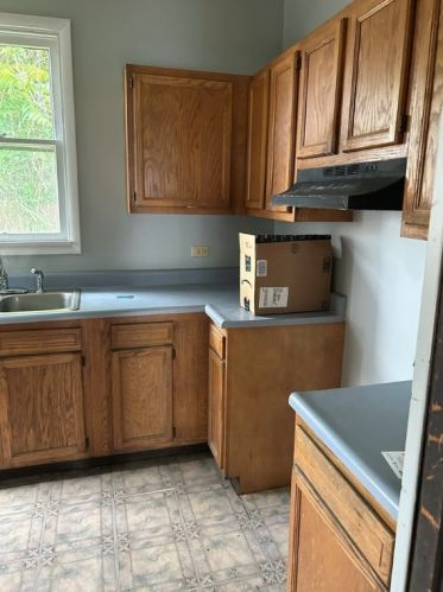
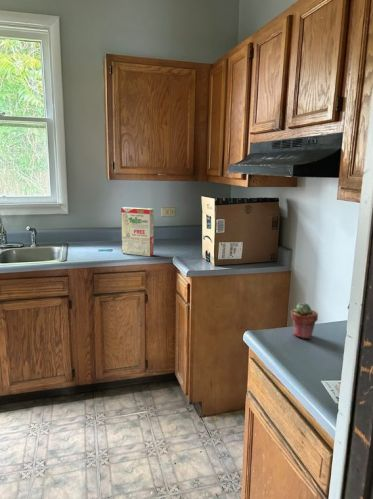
+ cereal box [120,206,155,257]
+ potted succulent [290,302,319,340]
